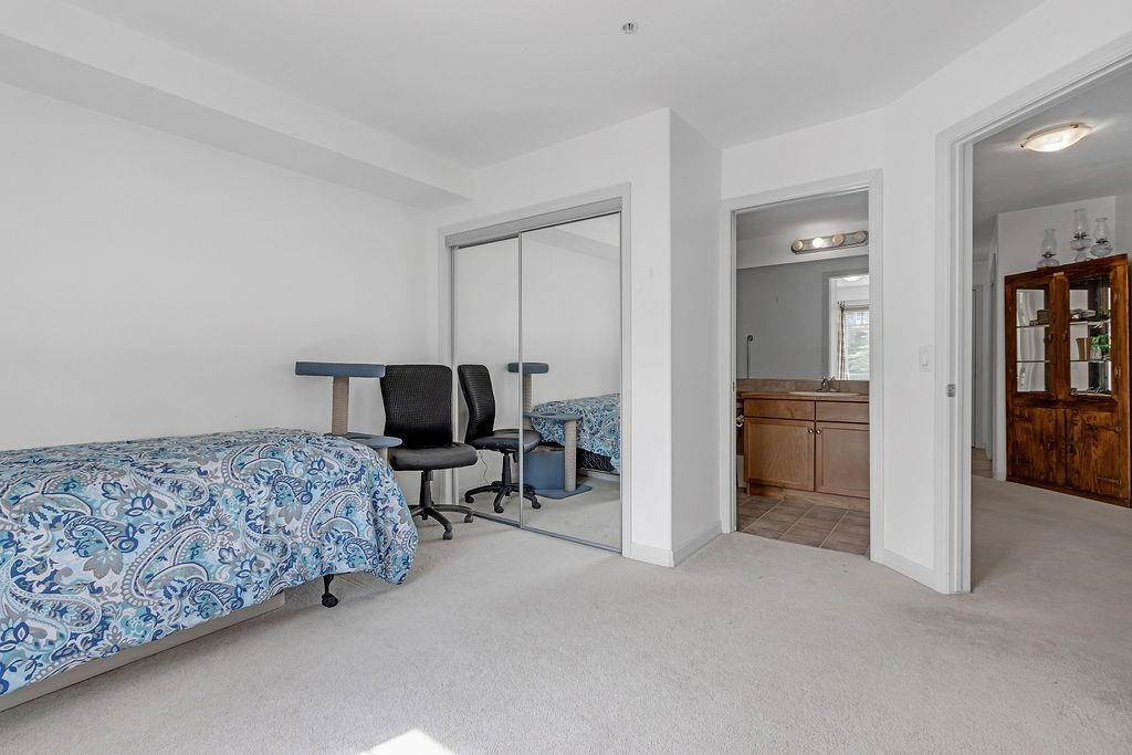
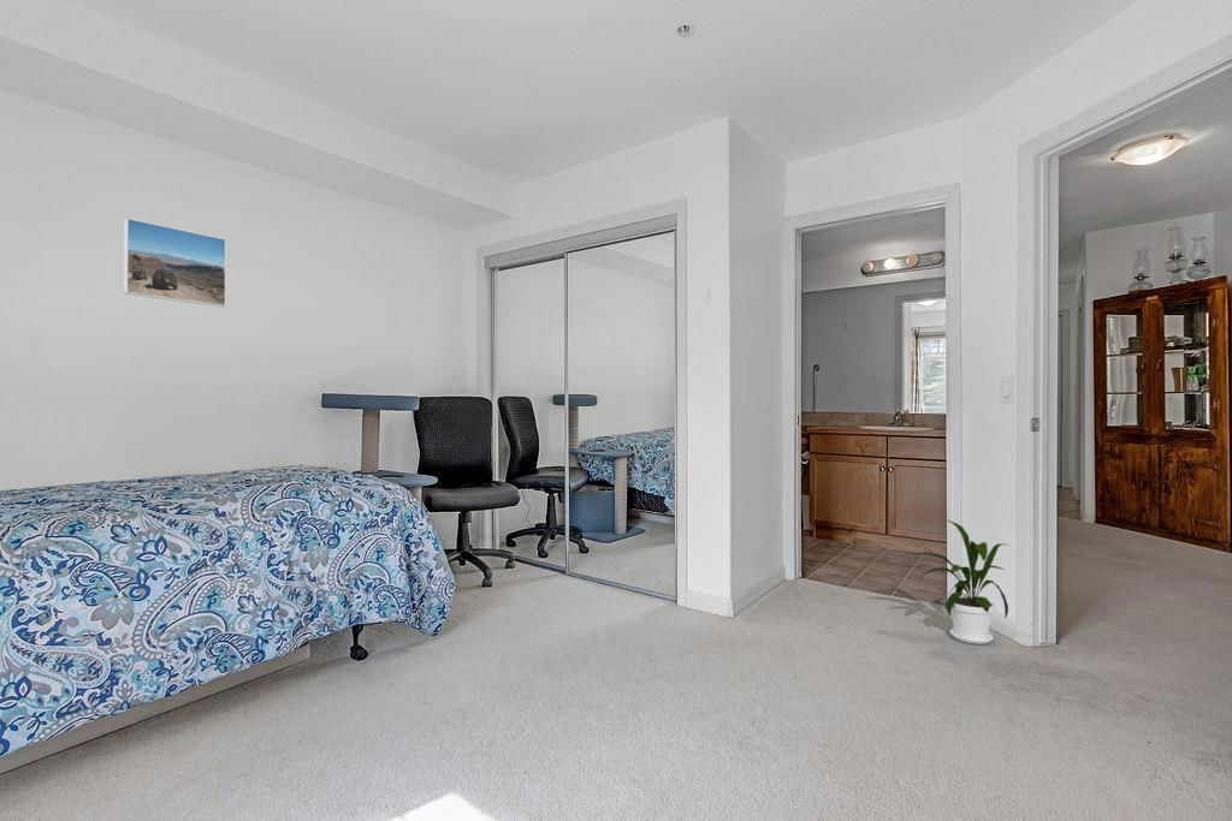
+ house plant [901,519,1009,646]
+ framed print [123,218,227,308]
